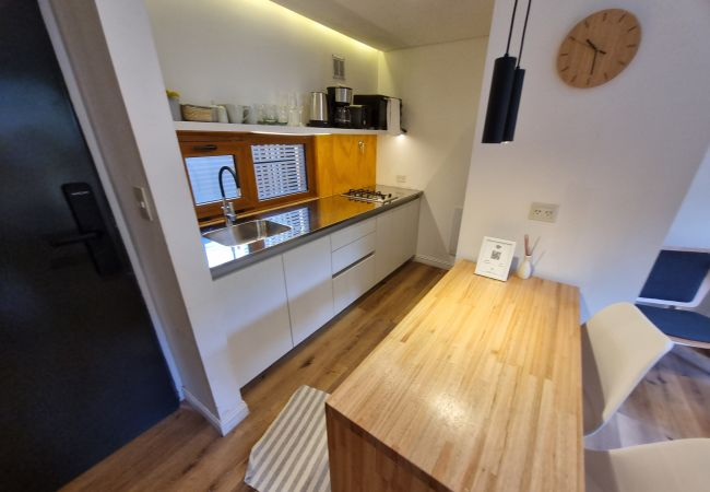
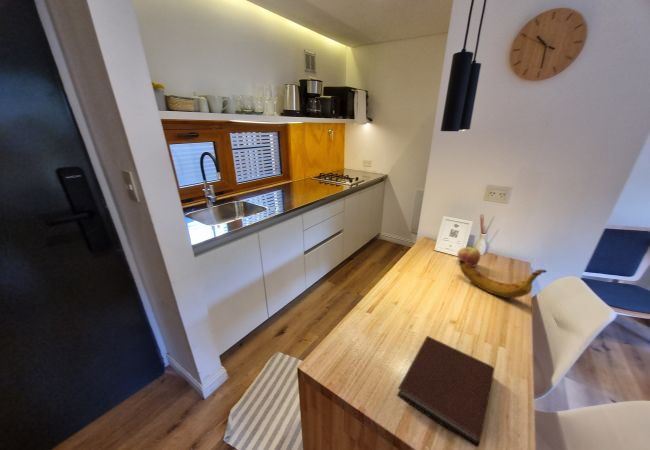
+ notebook [396,335,495,448]
+ banana [458,260,548,299]
+ apple [456,246,481,268]
